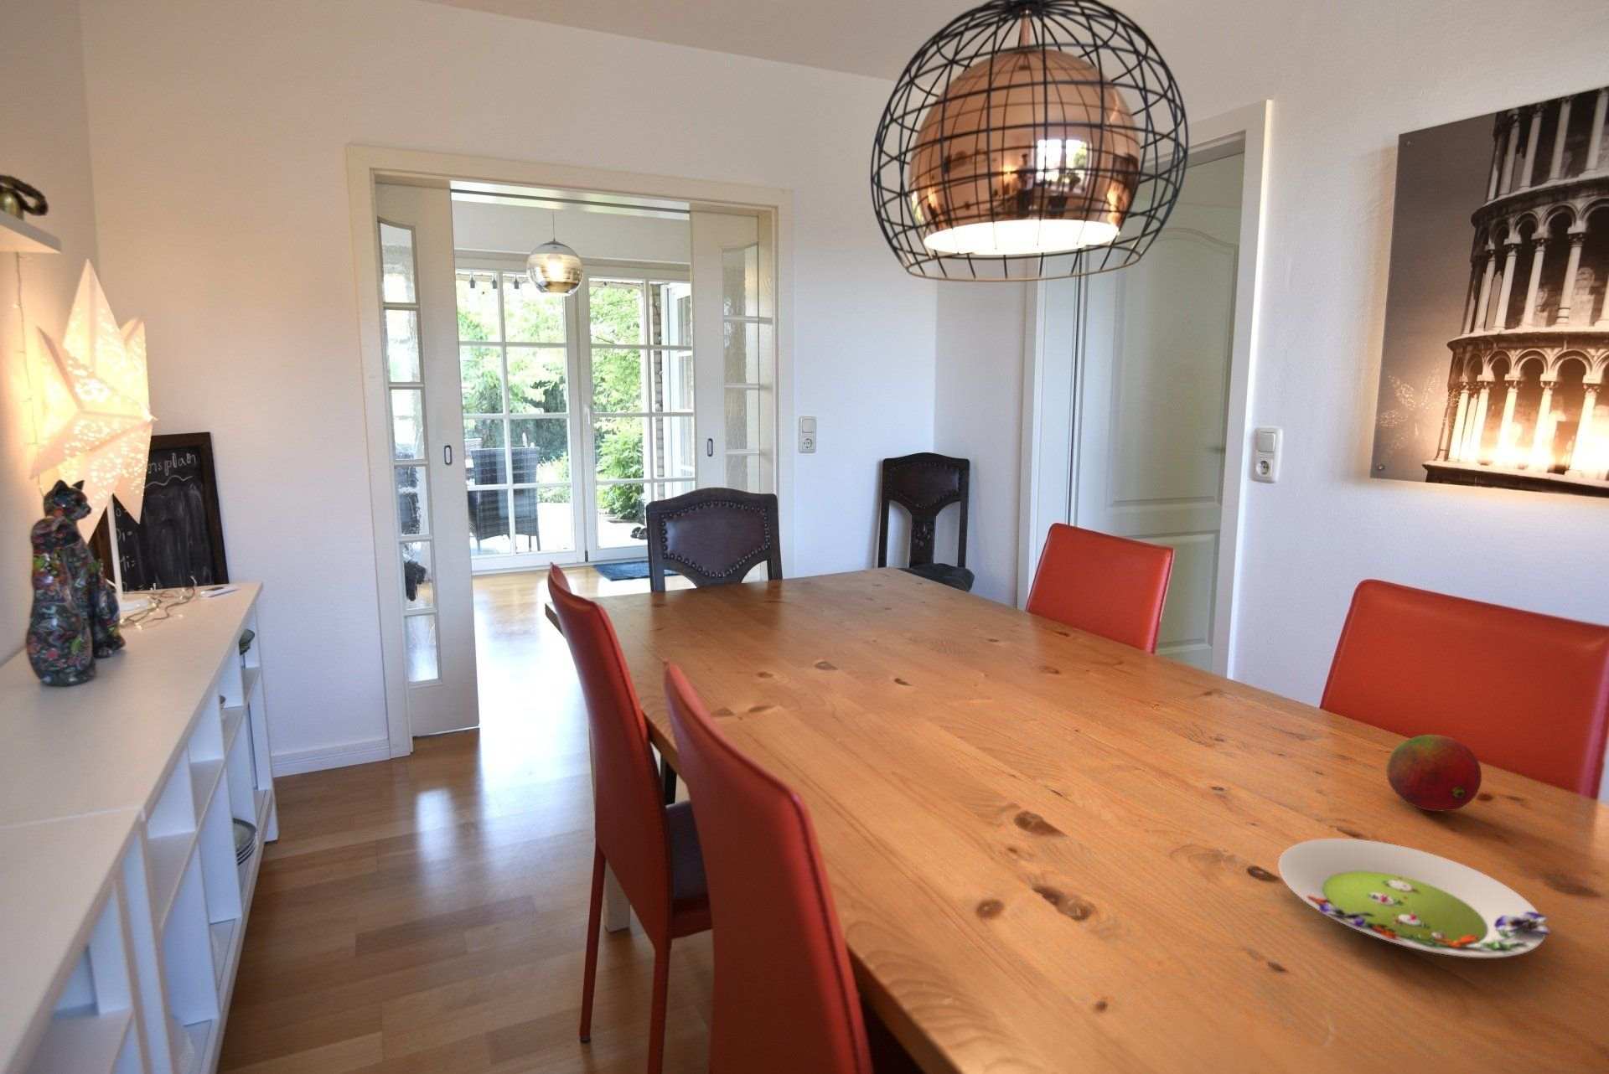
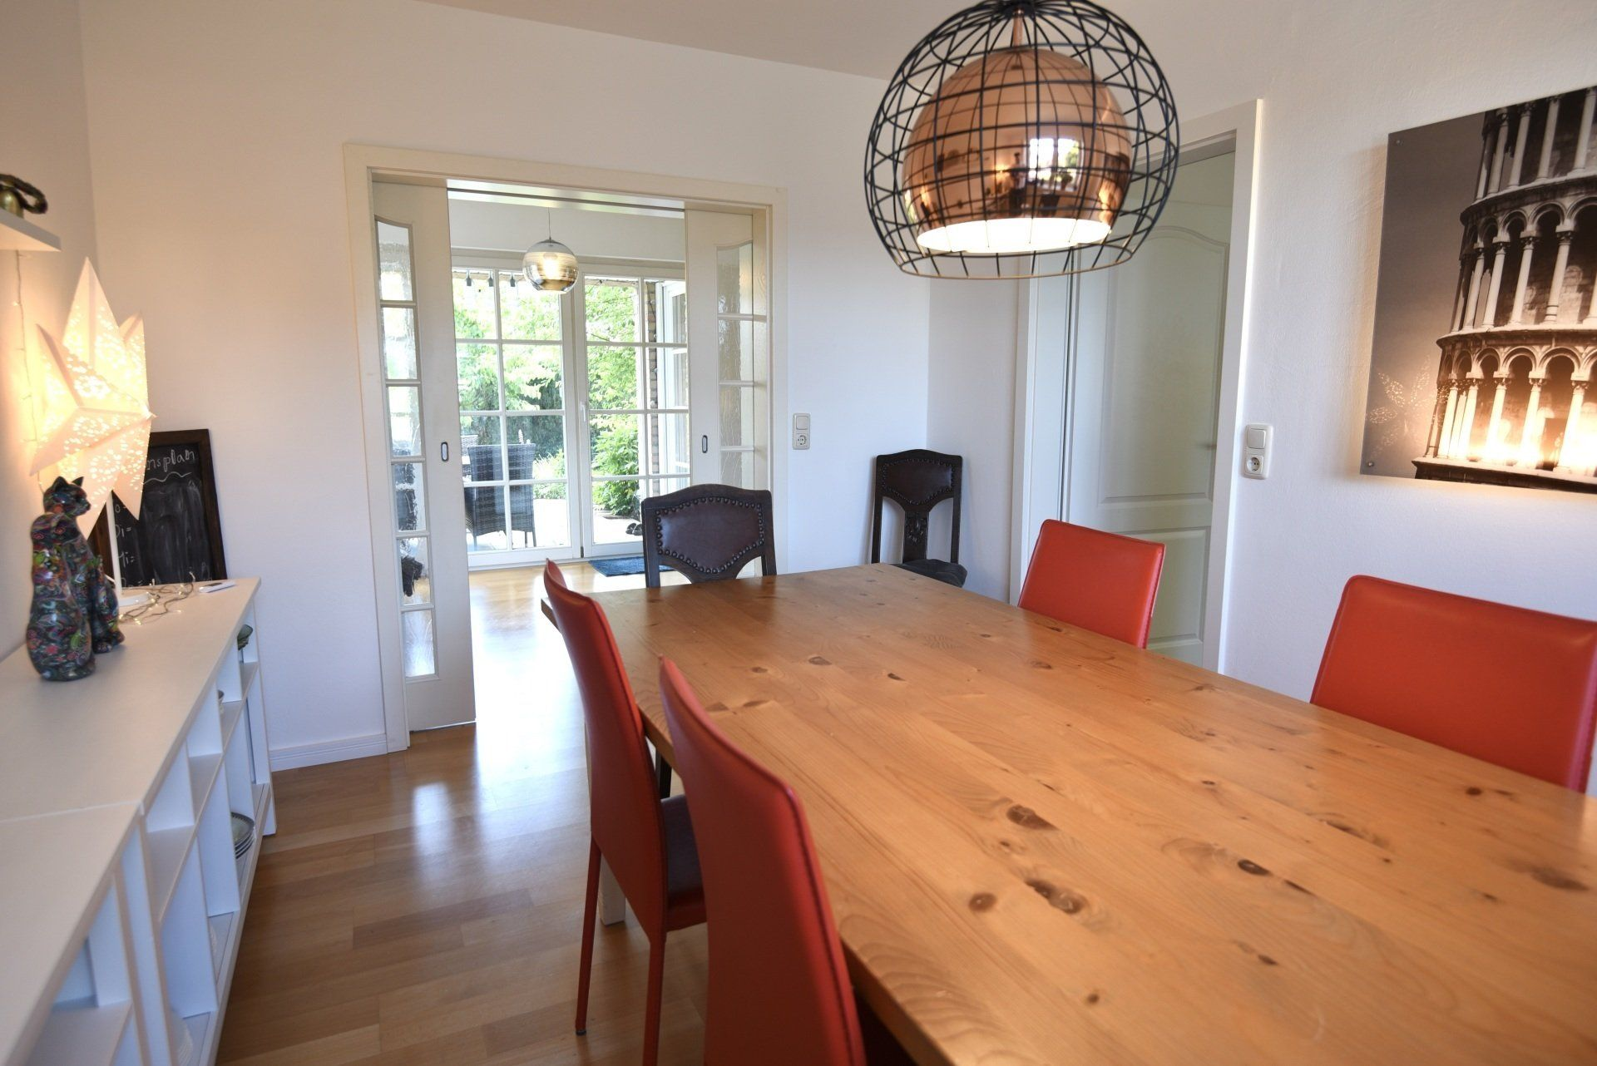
- salad plate [1278,838,1551,959]
- fruit [1385,734,1482,813]
